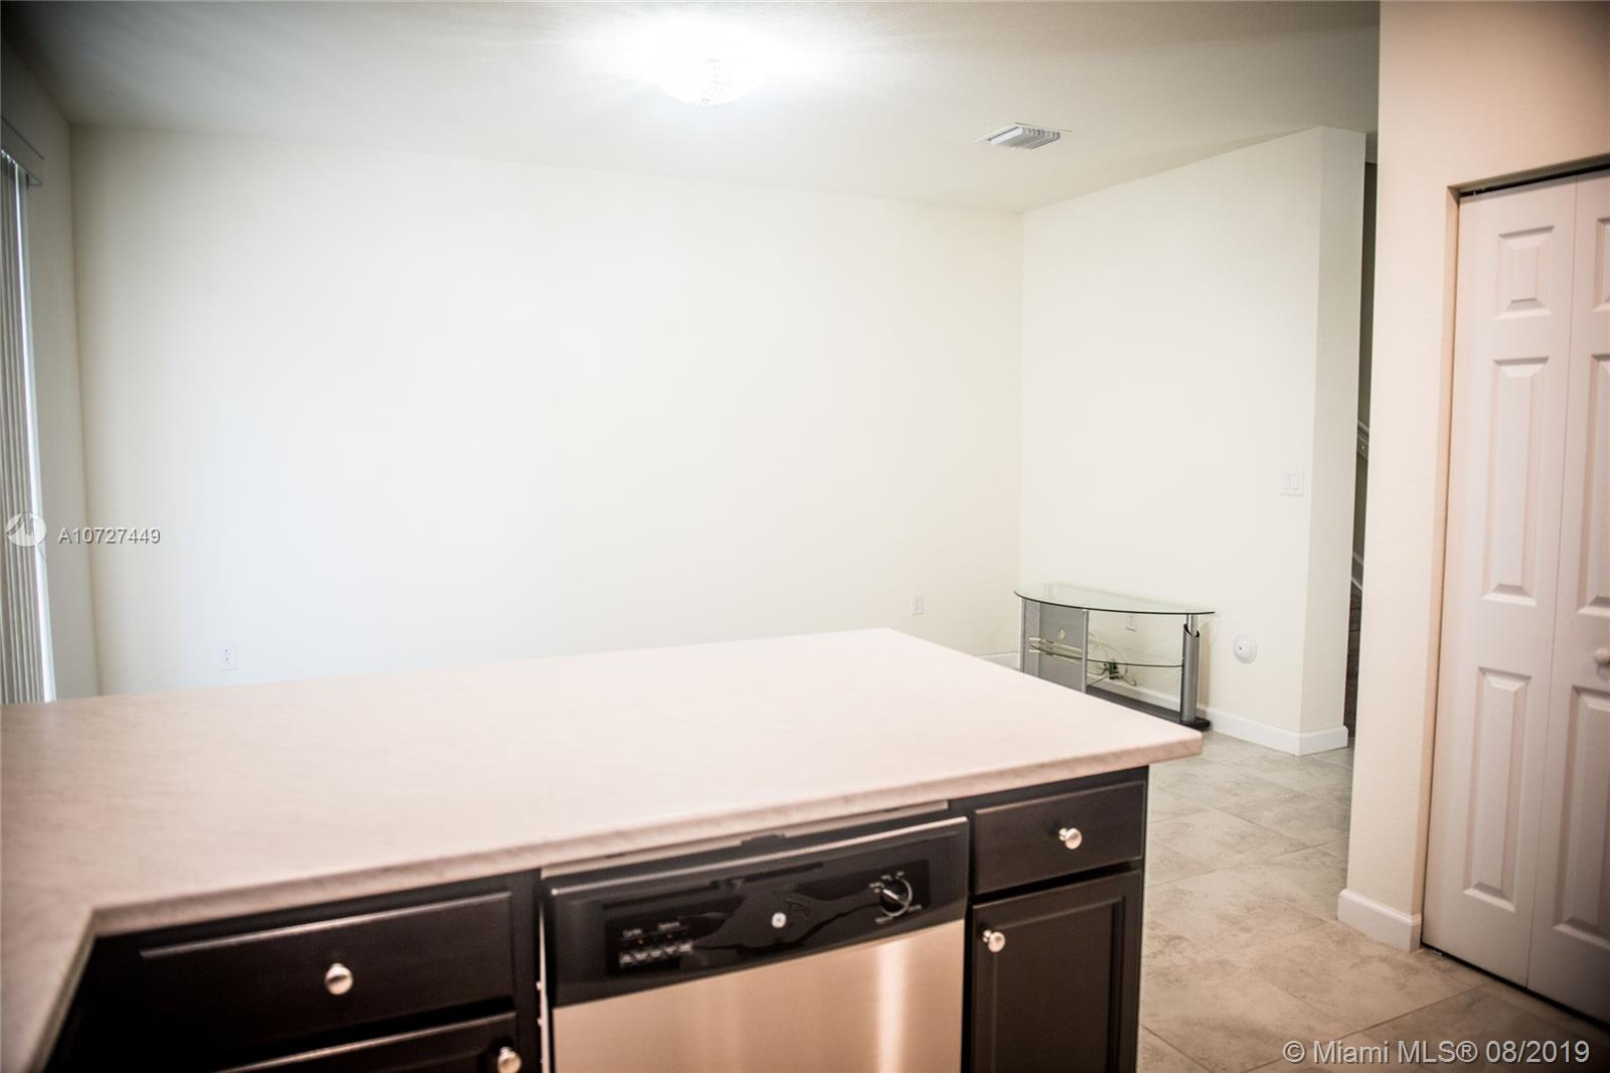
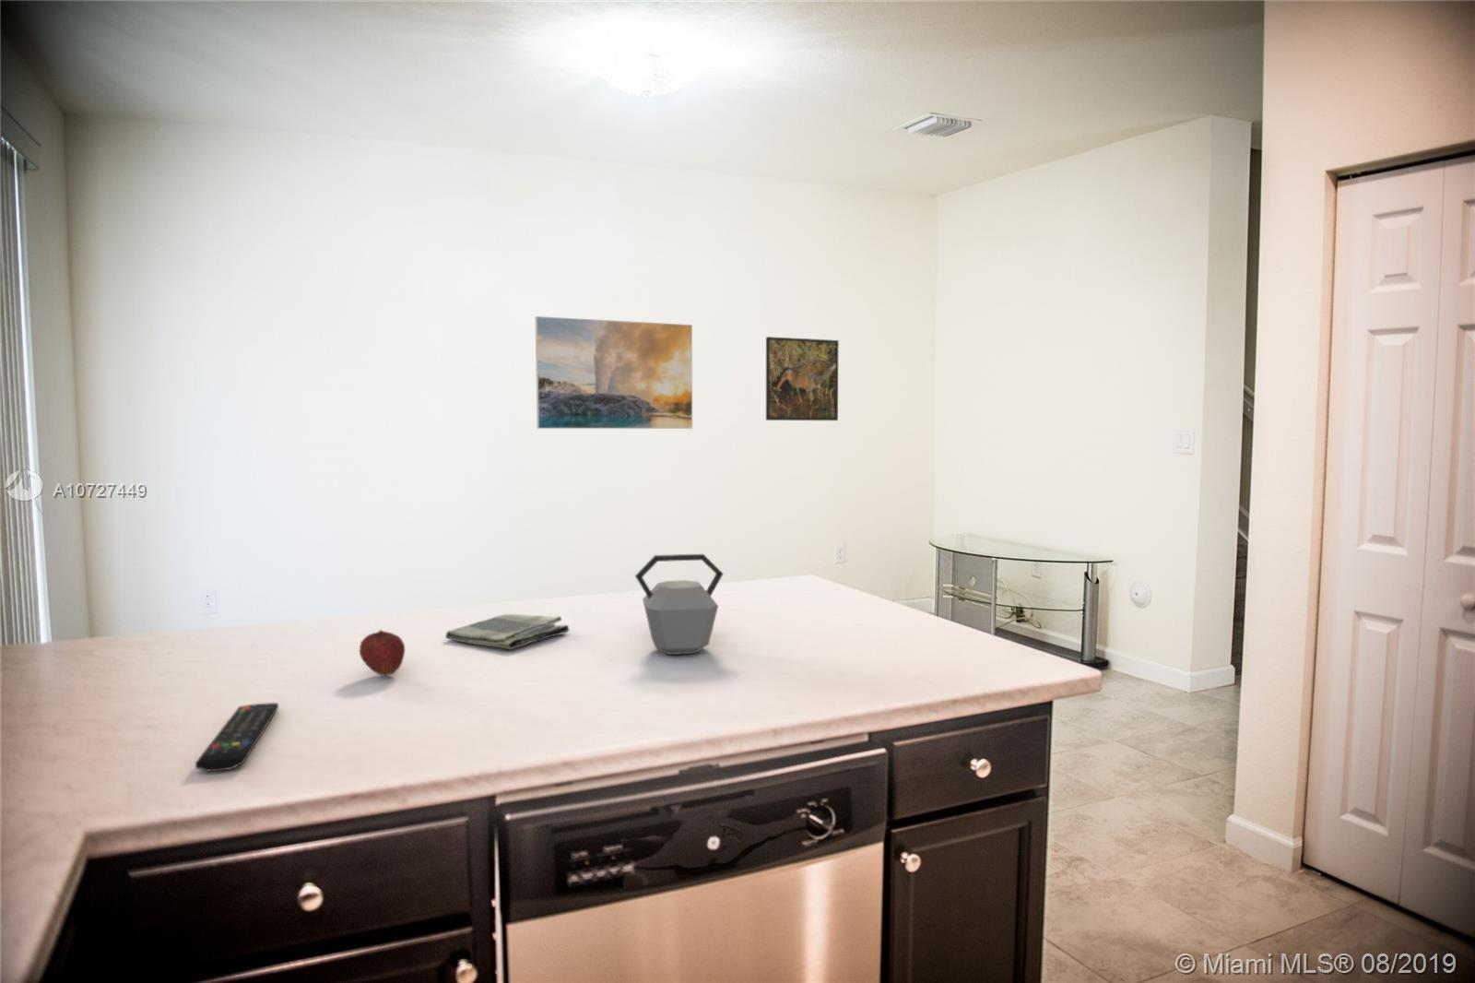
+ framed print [765,336,840,421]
+ kettle [634,553,725,656]
+ fruit [359,629,406,677]
+ dish towel [444,613,570,651]
+ remote control [194,702,280,772]
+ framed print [535,315,693,430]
